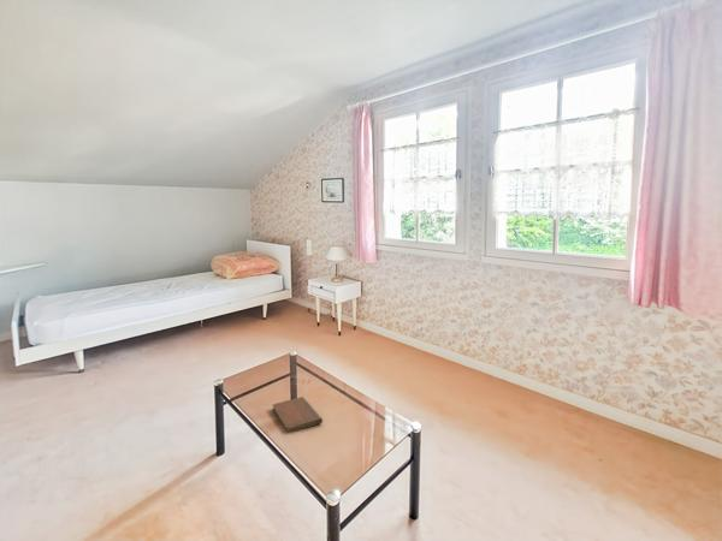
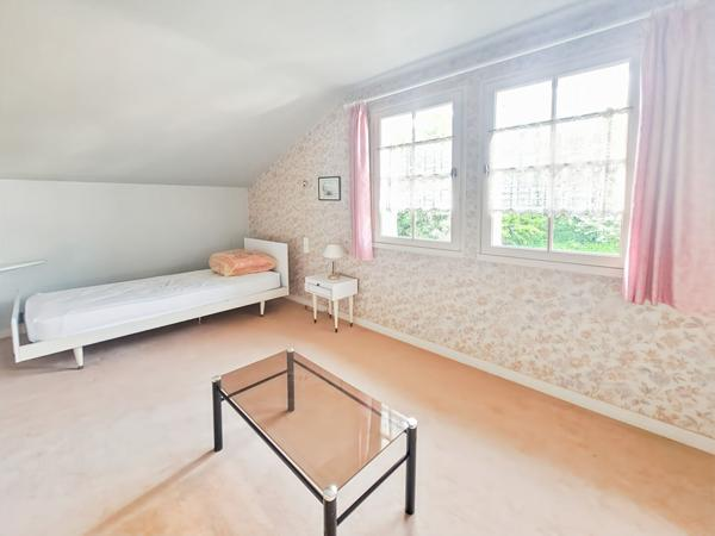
- notebook [272,396,324,434]
